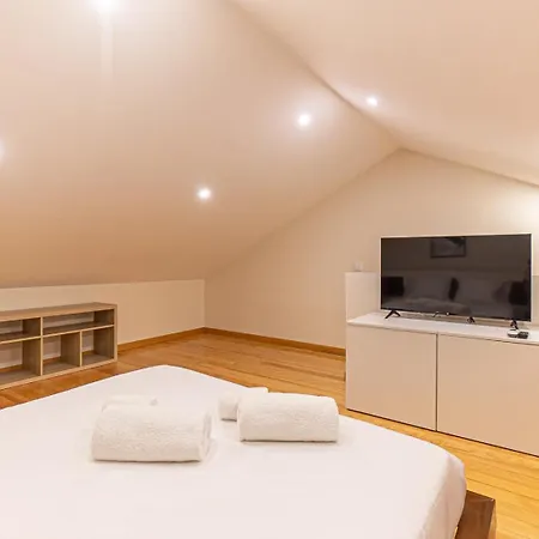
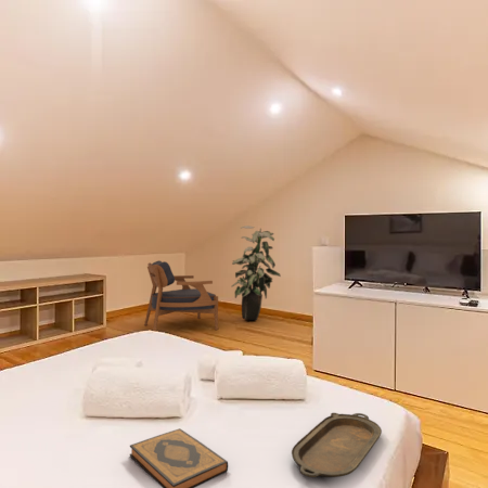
+ serving tray [291,412,383,478]
+ hardback book [129,427,229,488]
+ indoor plant [230,224,282,322]
+ armchair [143,259,219,332]
